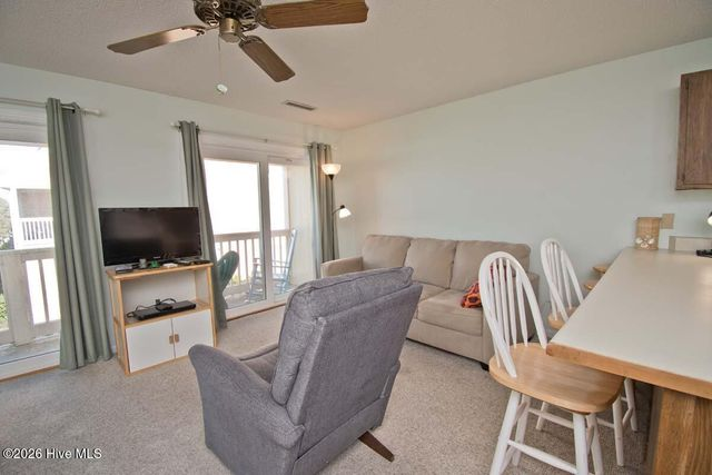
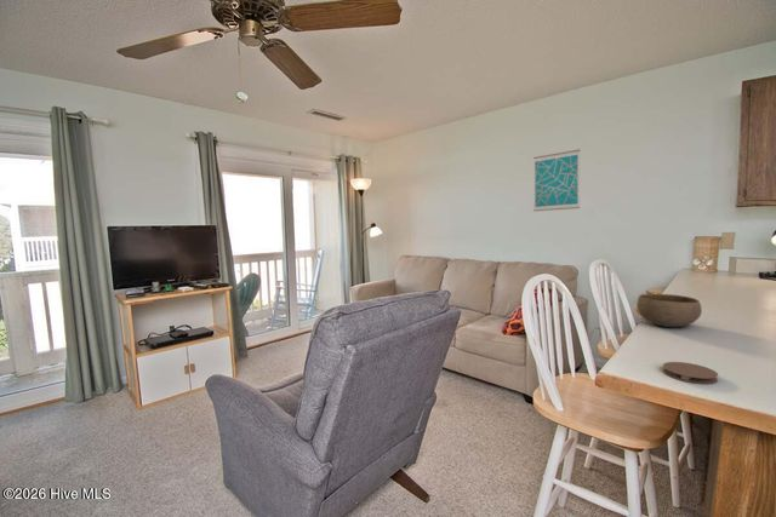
+ bowl [635,293,703,328]
+ coaster [662,361,719,385]
+ wall art [532,149,581,212]
